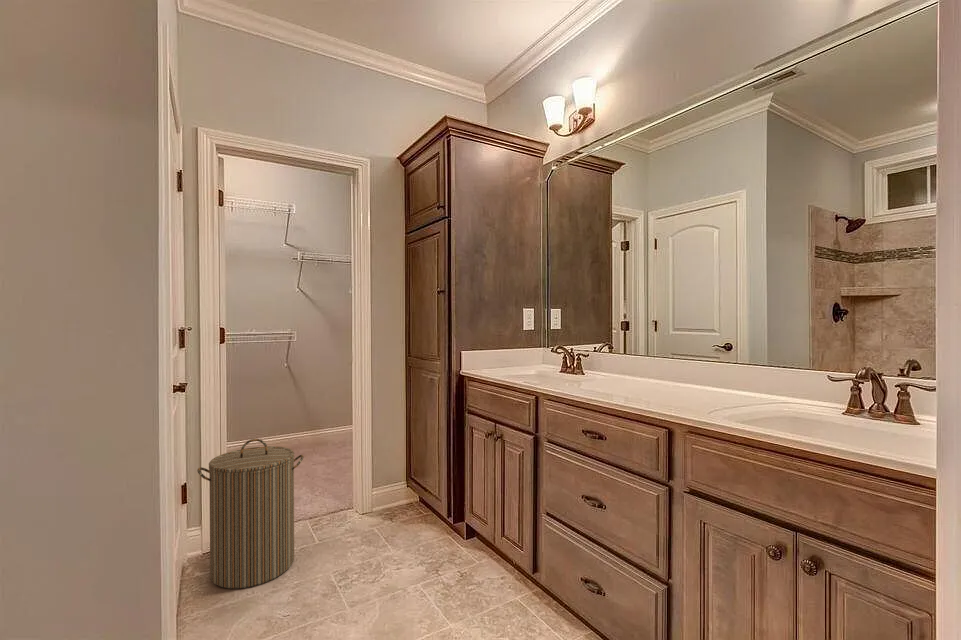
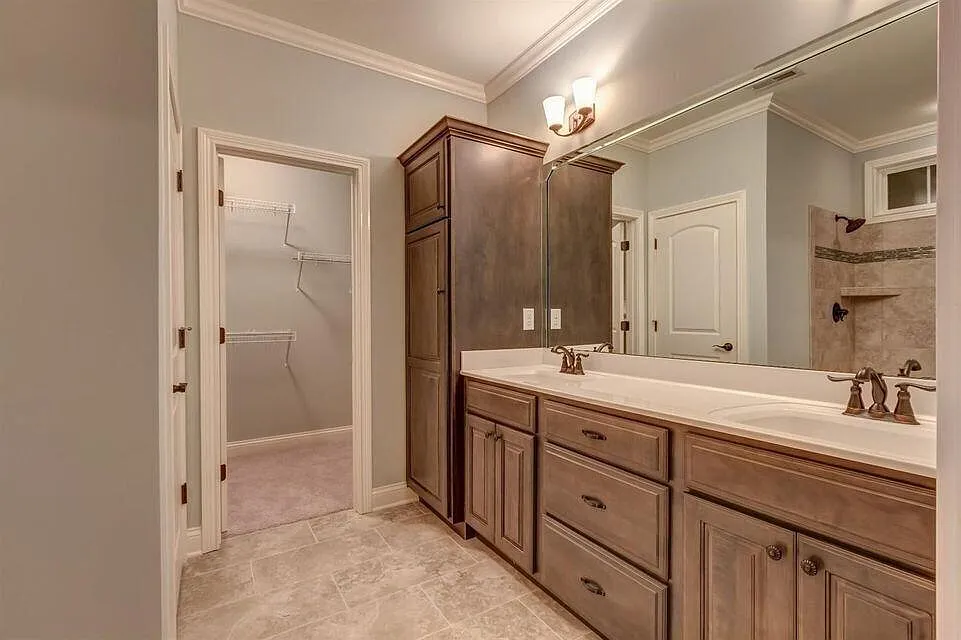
- laundry hamper [196,438,305,590]
